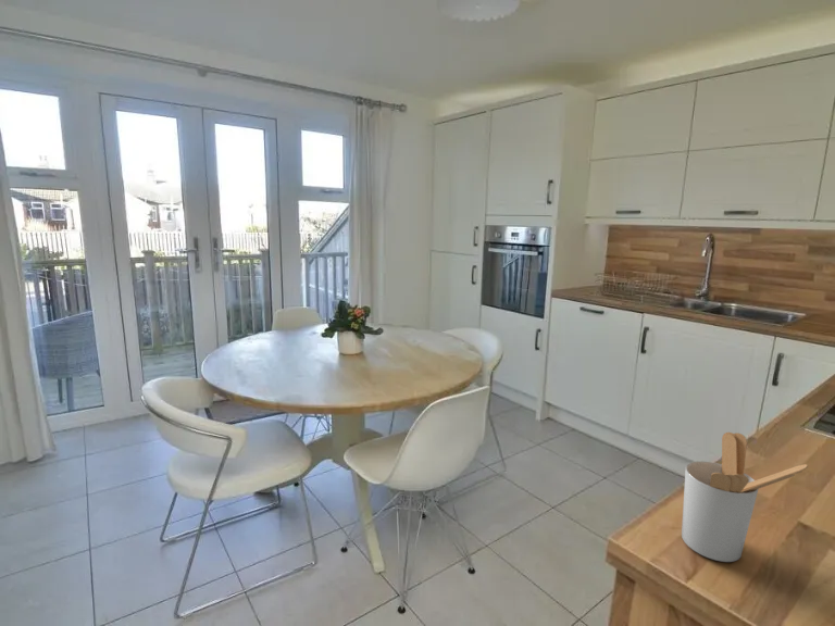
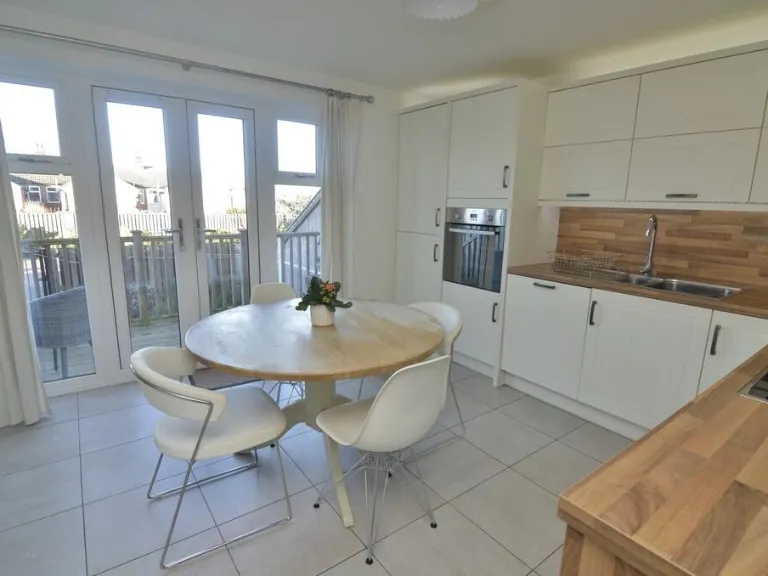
- utensil holder [681,431,809,563]
